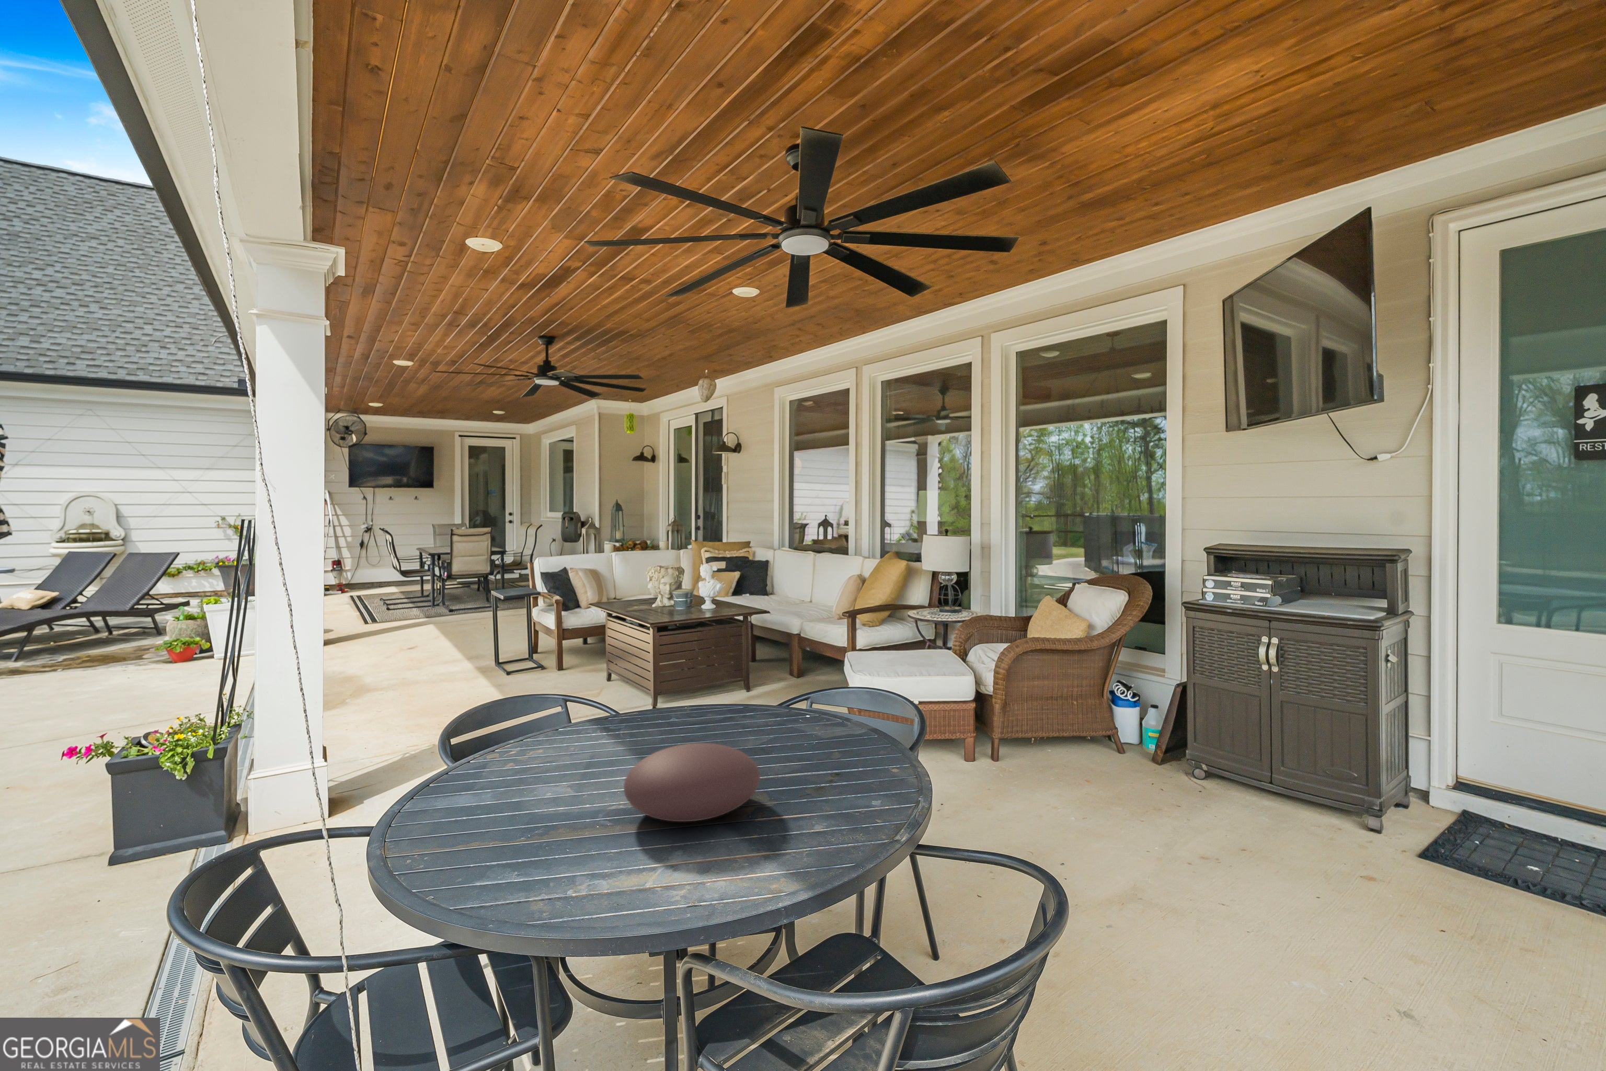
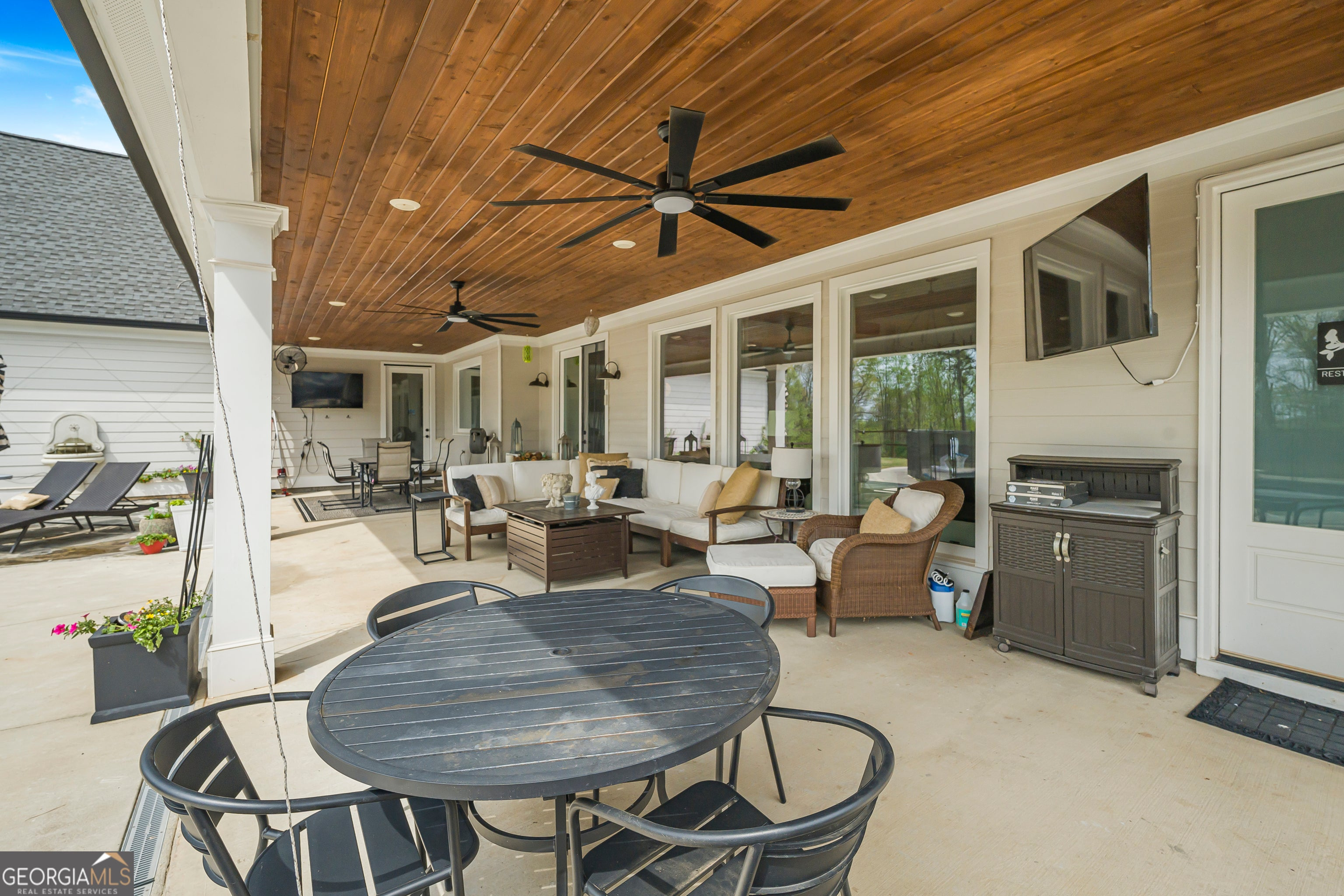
- decorative bowl [623,742,761,822]
